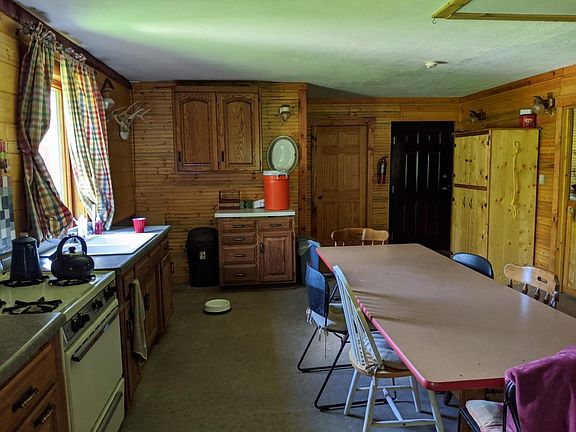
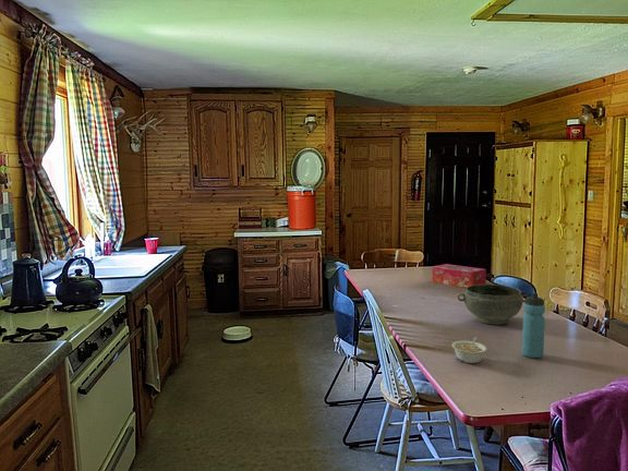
+ tissue box [432,263,487,289]
+ legume [450,336,487,364]
+ bowl [457,283,529,326]
+ water bottle [521,292,546,359]
